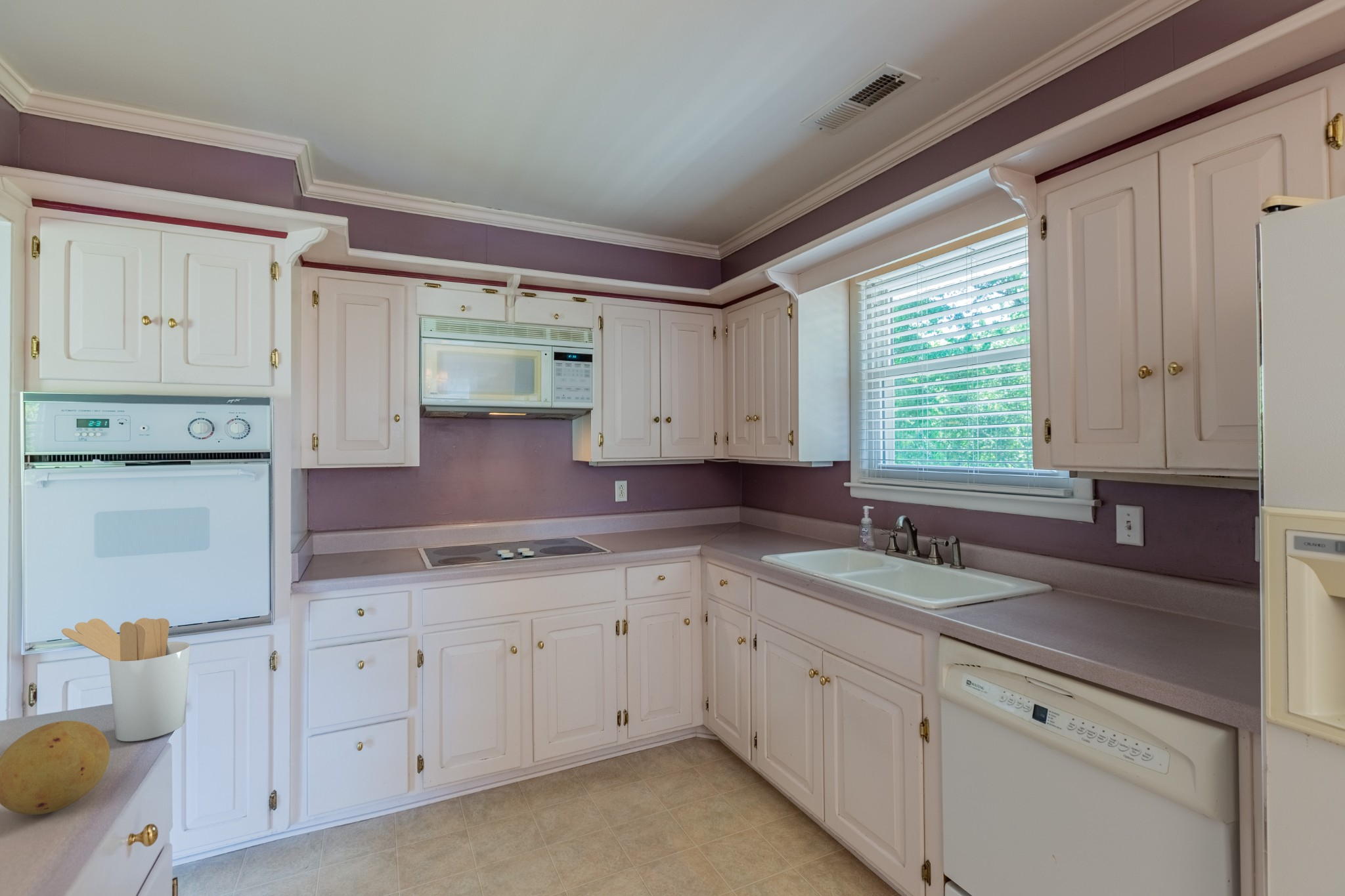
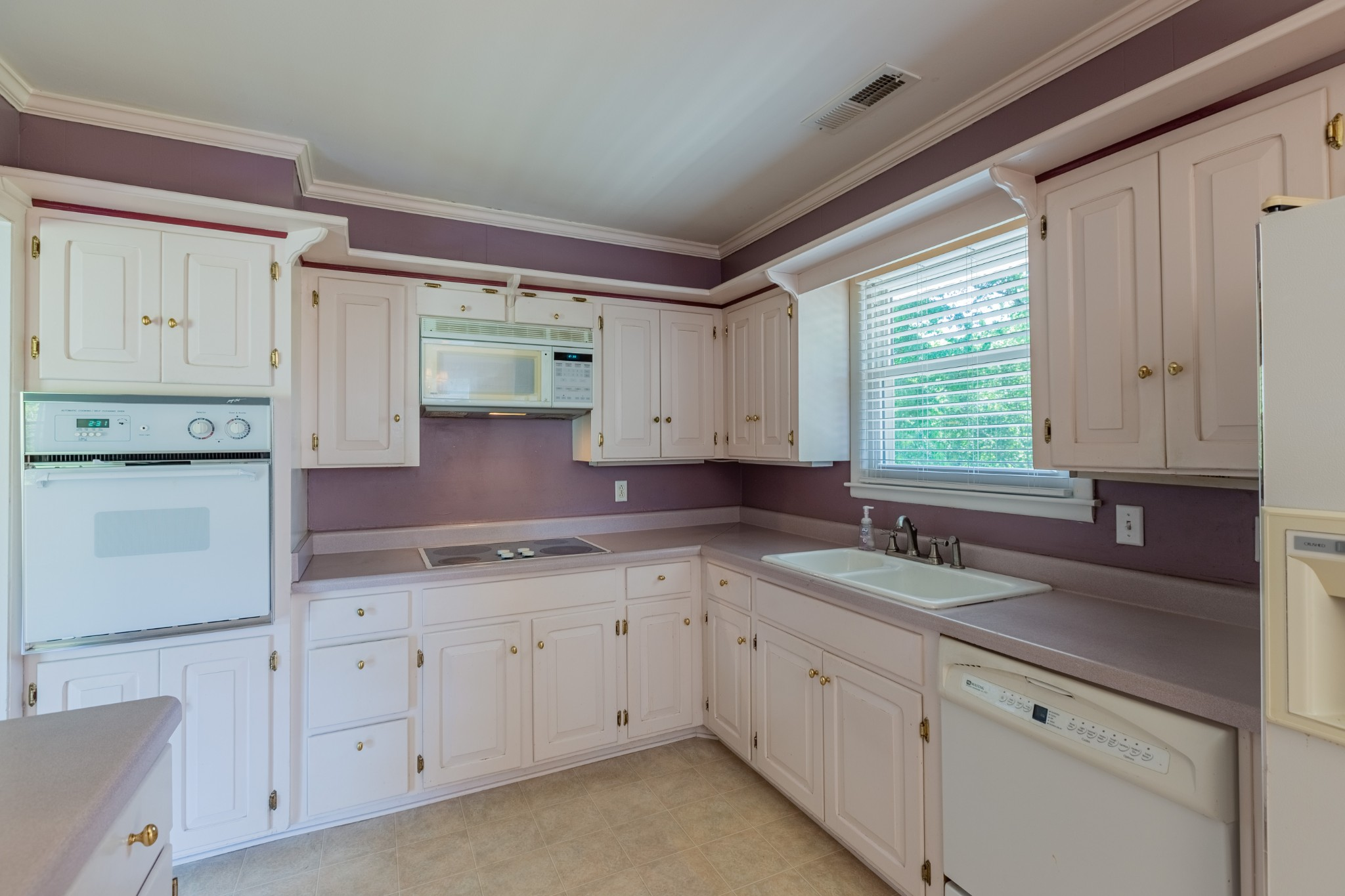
- utensil holder [61,617,191,742]
- fruit [0,720,110,815]
